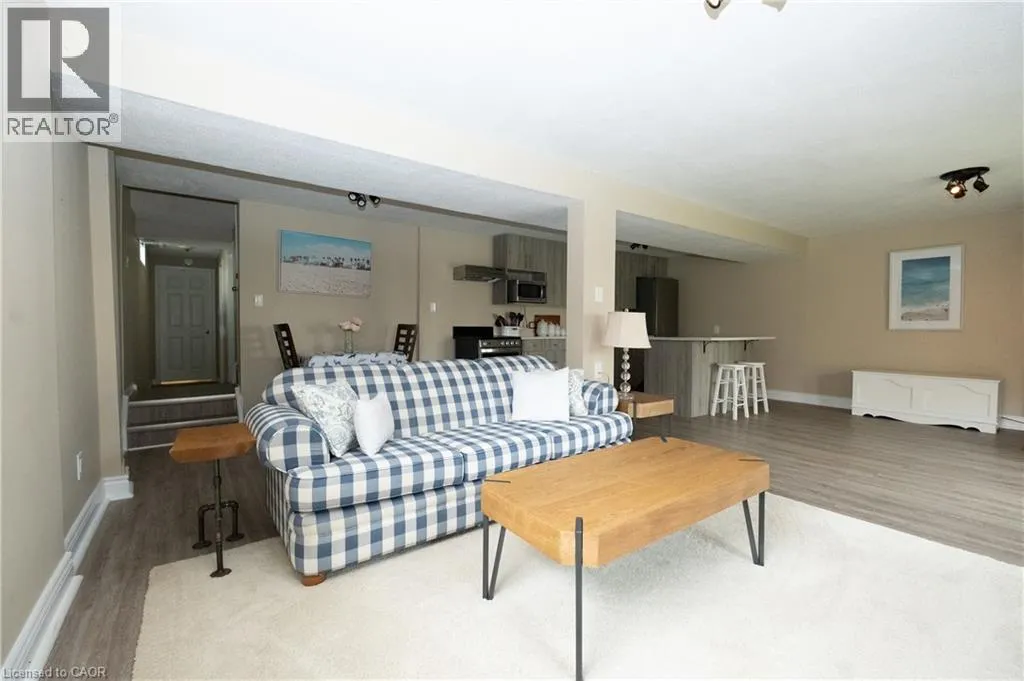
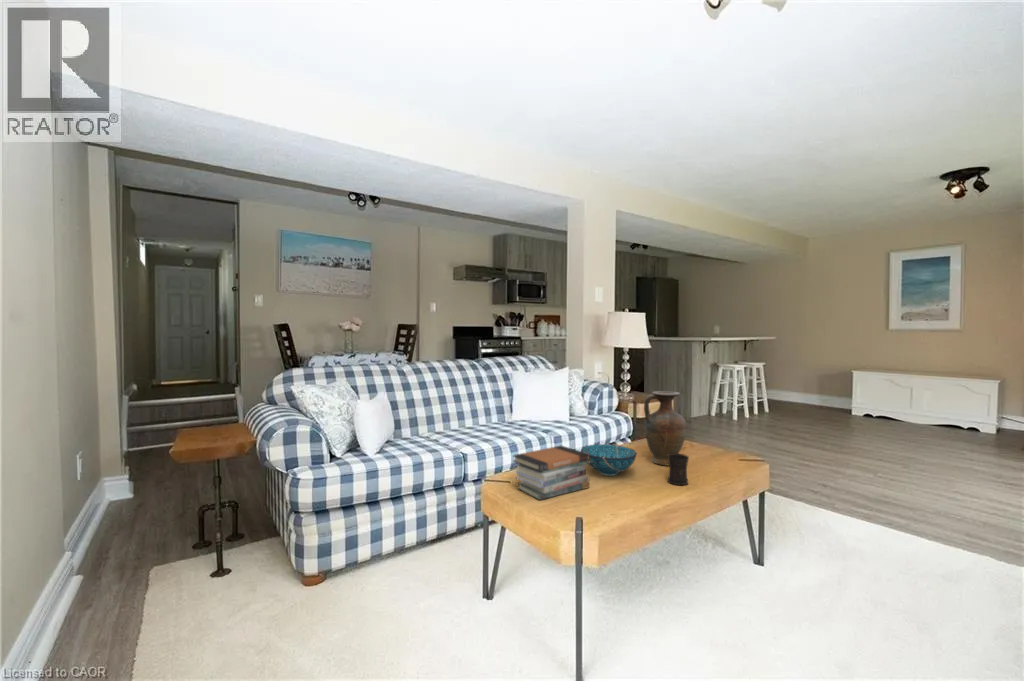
+ mug [666,453,690,486]
+ decorative bowl [580,443,638,477]
+ vase [643,390,687,466]
+ book stack [512,445,590,501]
